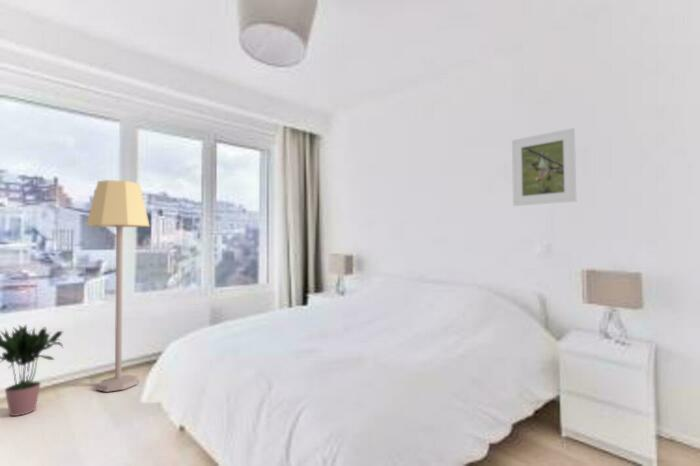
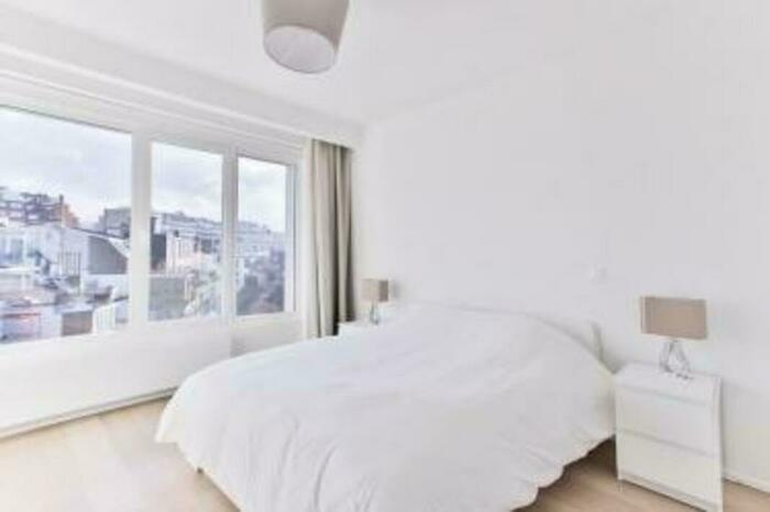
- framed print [511,127,577,207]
- potted plant [0,323,64,417]
- lamp [85,179,151,393]
